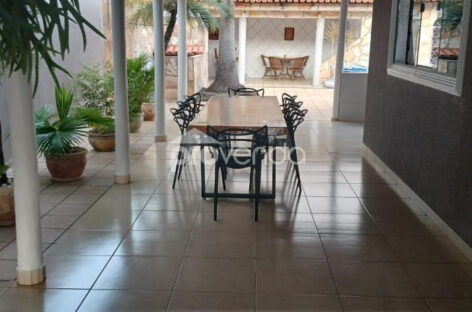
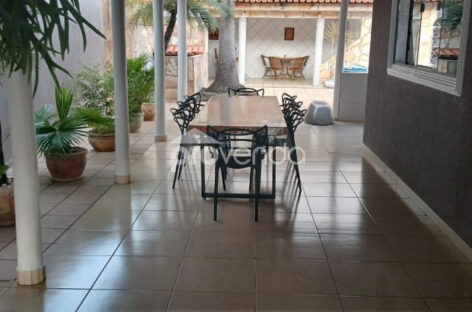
+ decorative stone [303,99,334,126]
